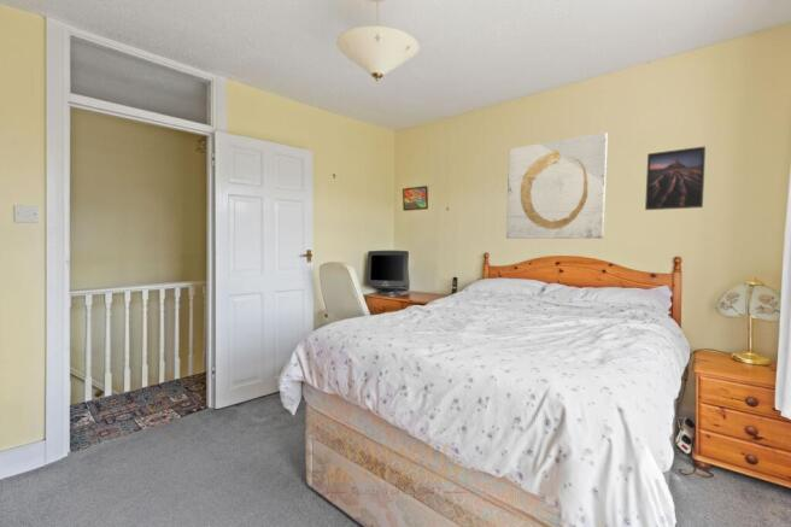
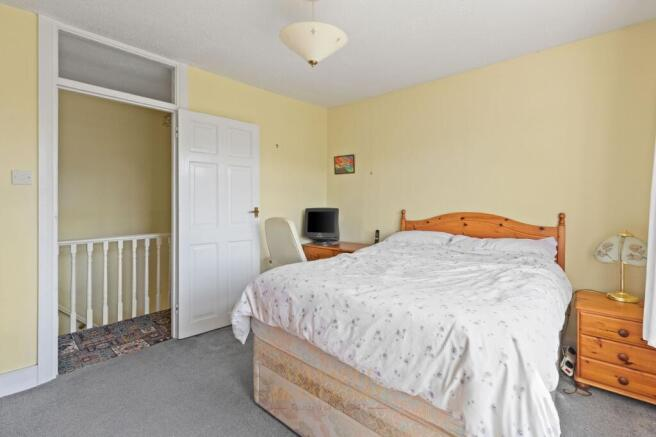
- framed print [644,145,707,211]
- wall art [505,131,609,240]
